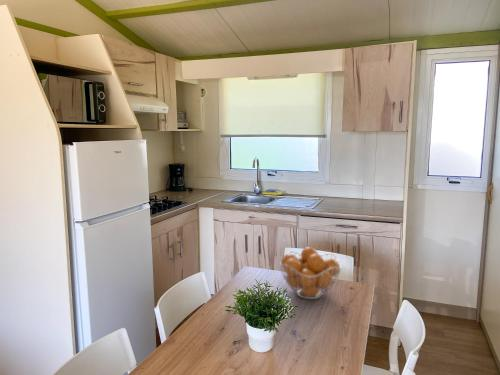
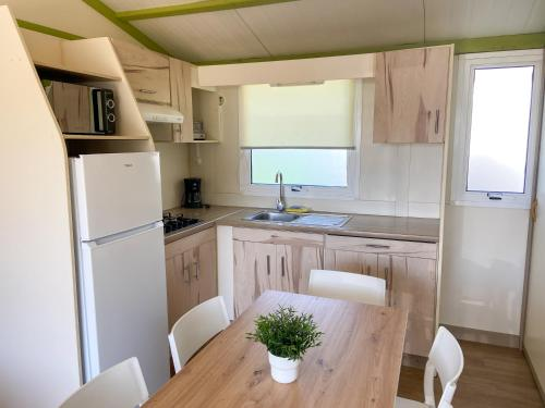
- fruit basket [279,246,342,300]
